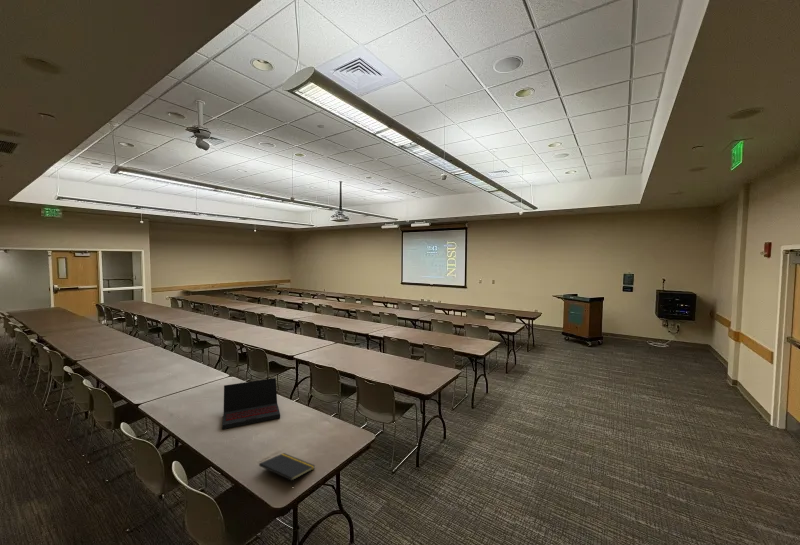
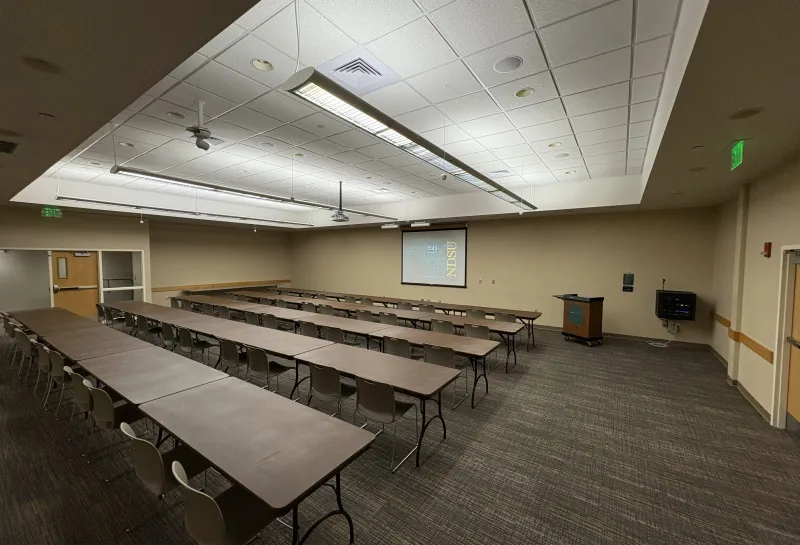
- notepad [258,452,316,486]
- laptop [221,377,281,430]
